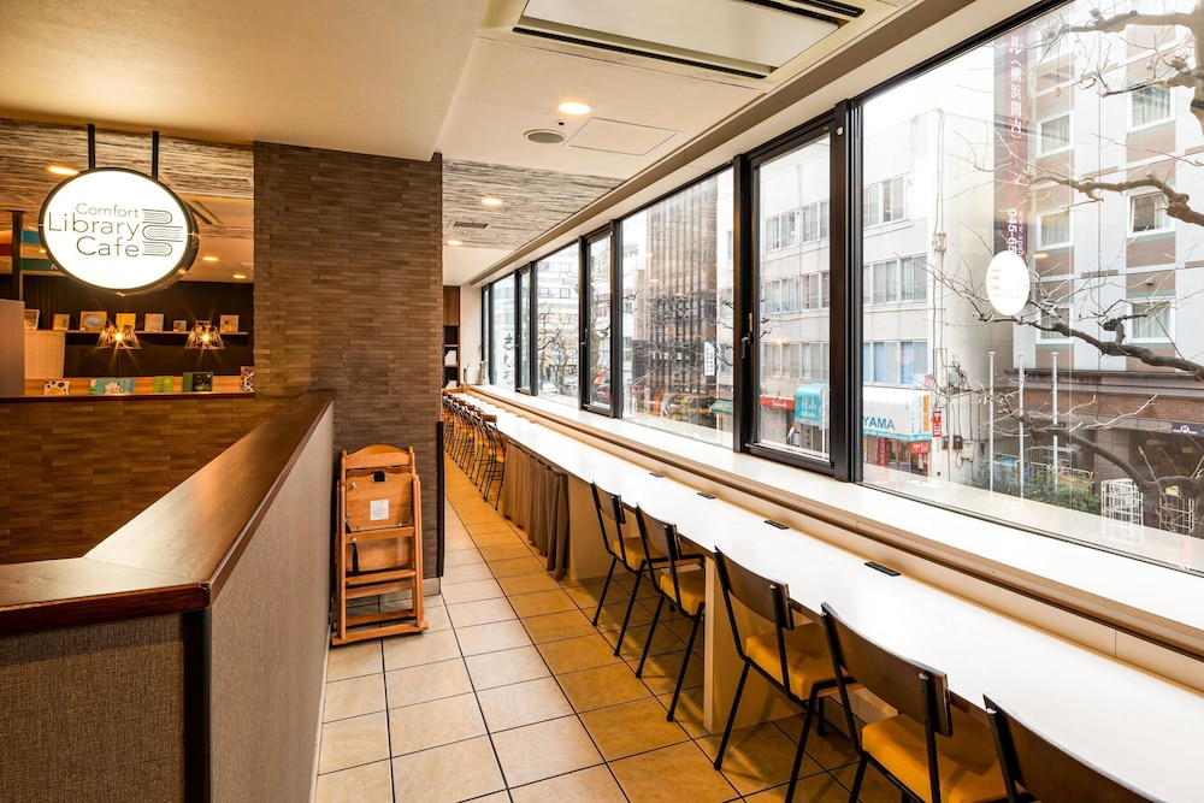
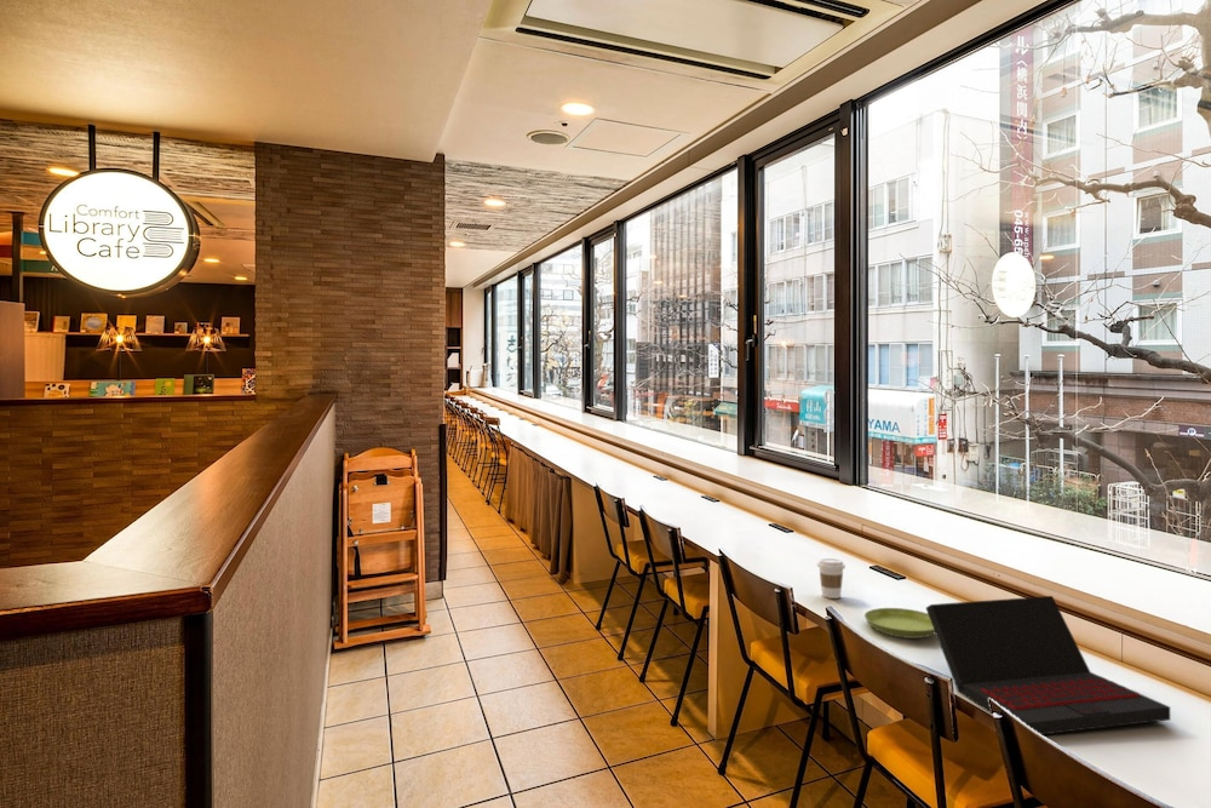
+ laptop [925,595,1171,737]
+ saucer [863,607,936,640]
+ coffee cup [816,557,846,600]
